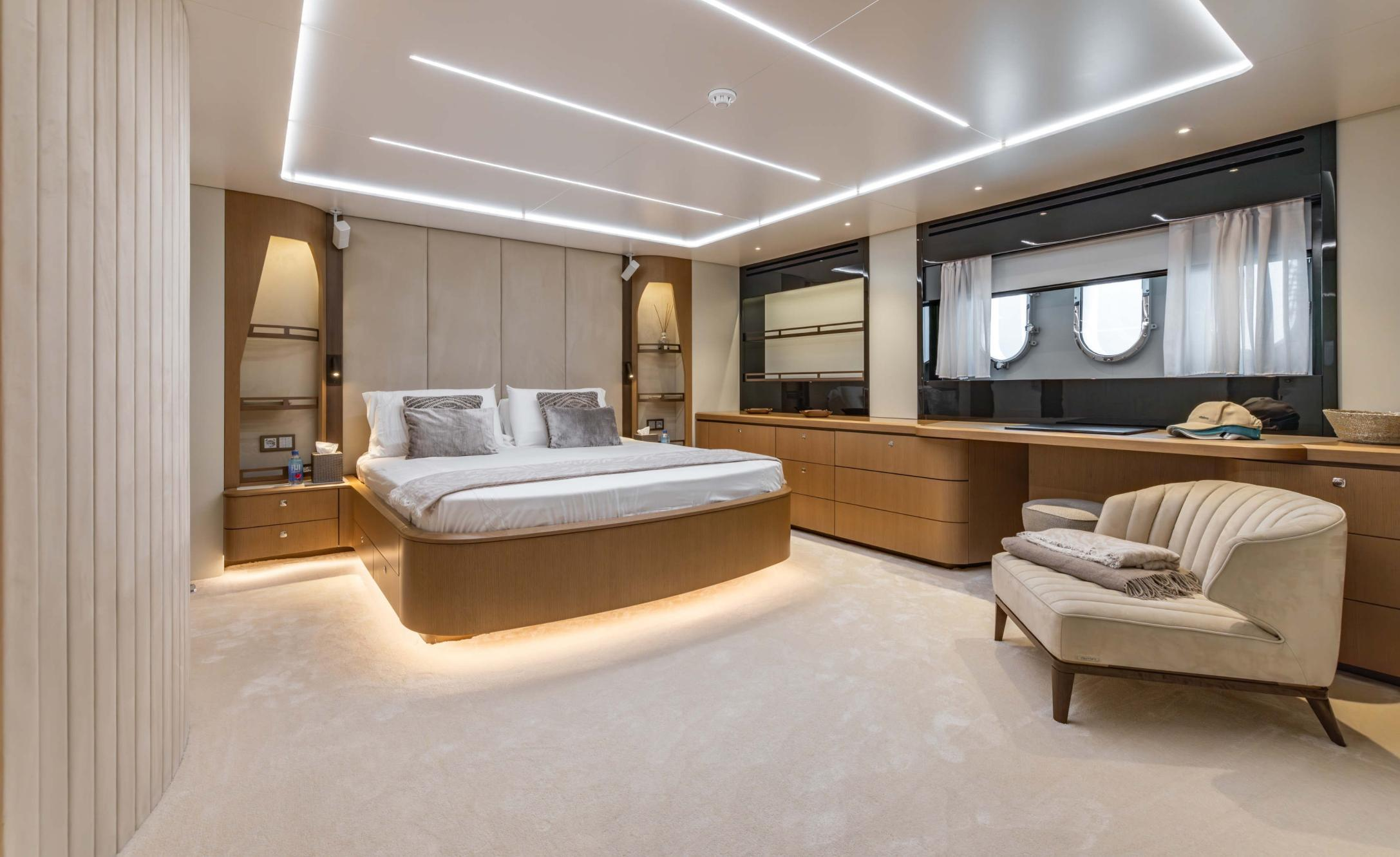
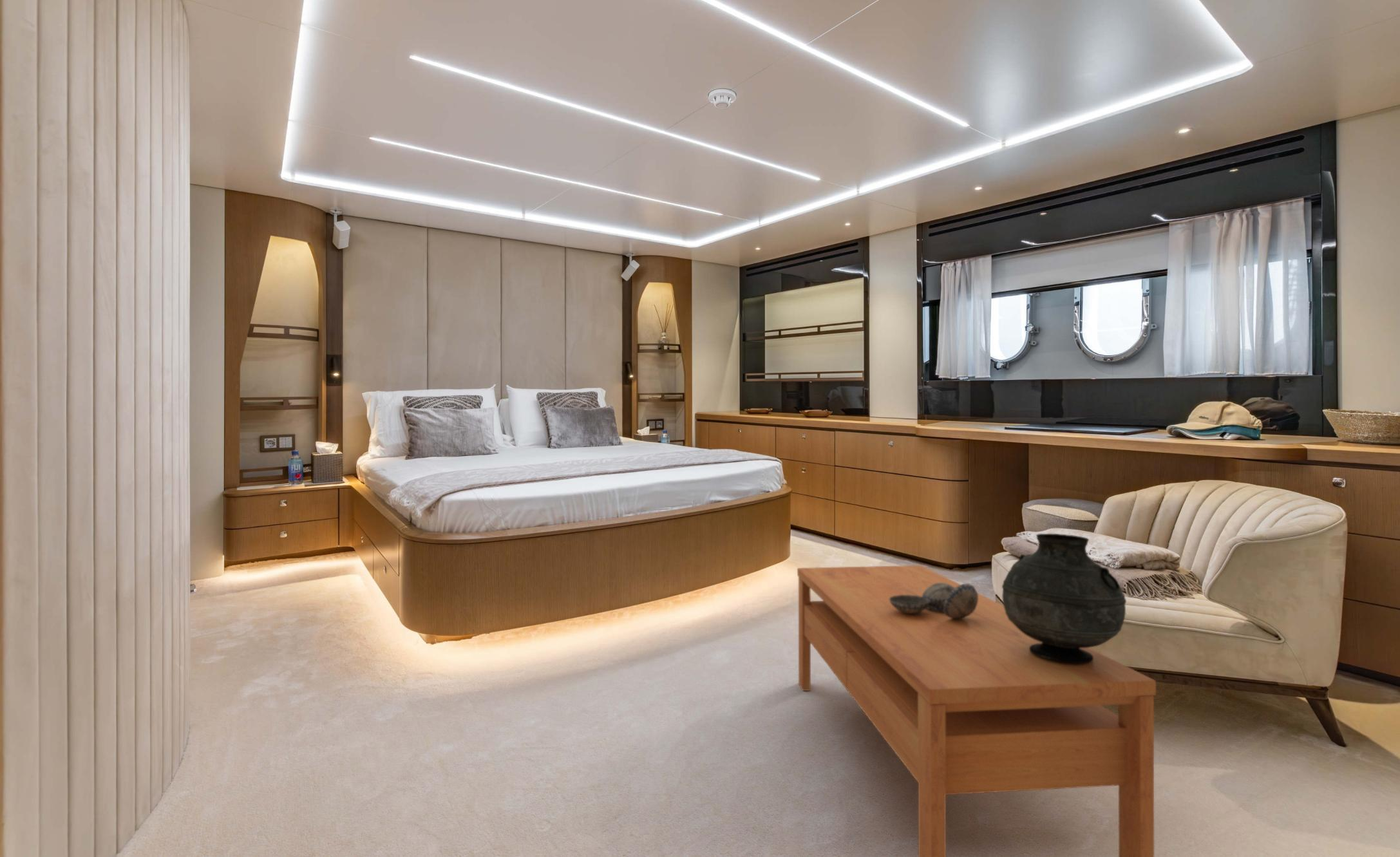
+ decorative bowl [889,583,978,619]
+ coffee table [797,565,1157,857]
+ vase [1001,533,1127,664]
